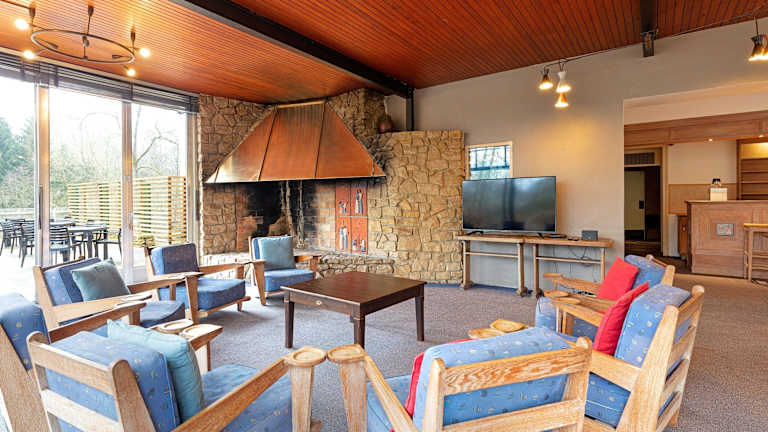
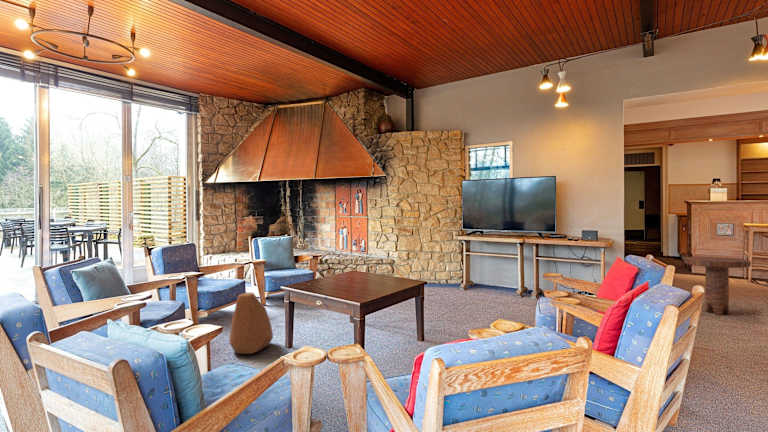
+ side table [683,256,752,316]
+ decorative stone [228,292,274,355]
